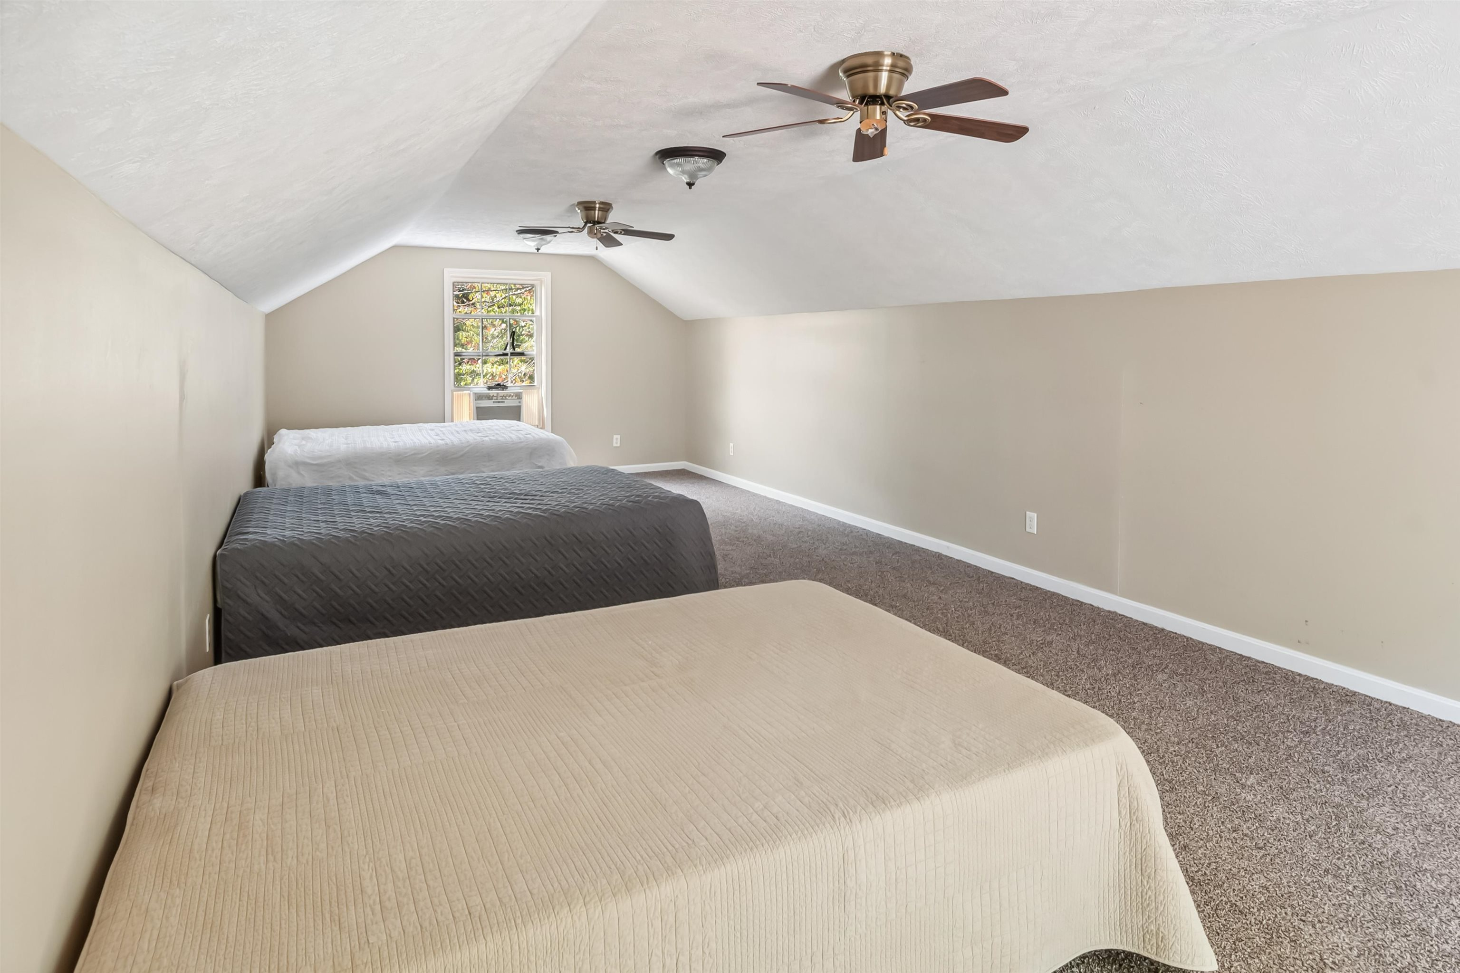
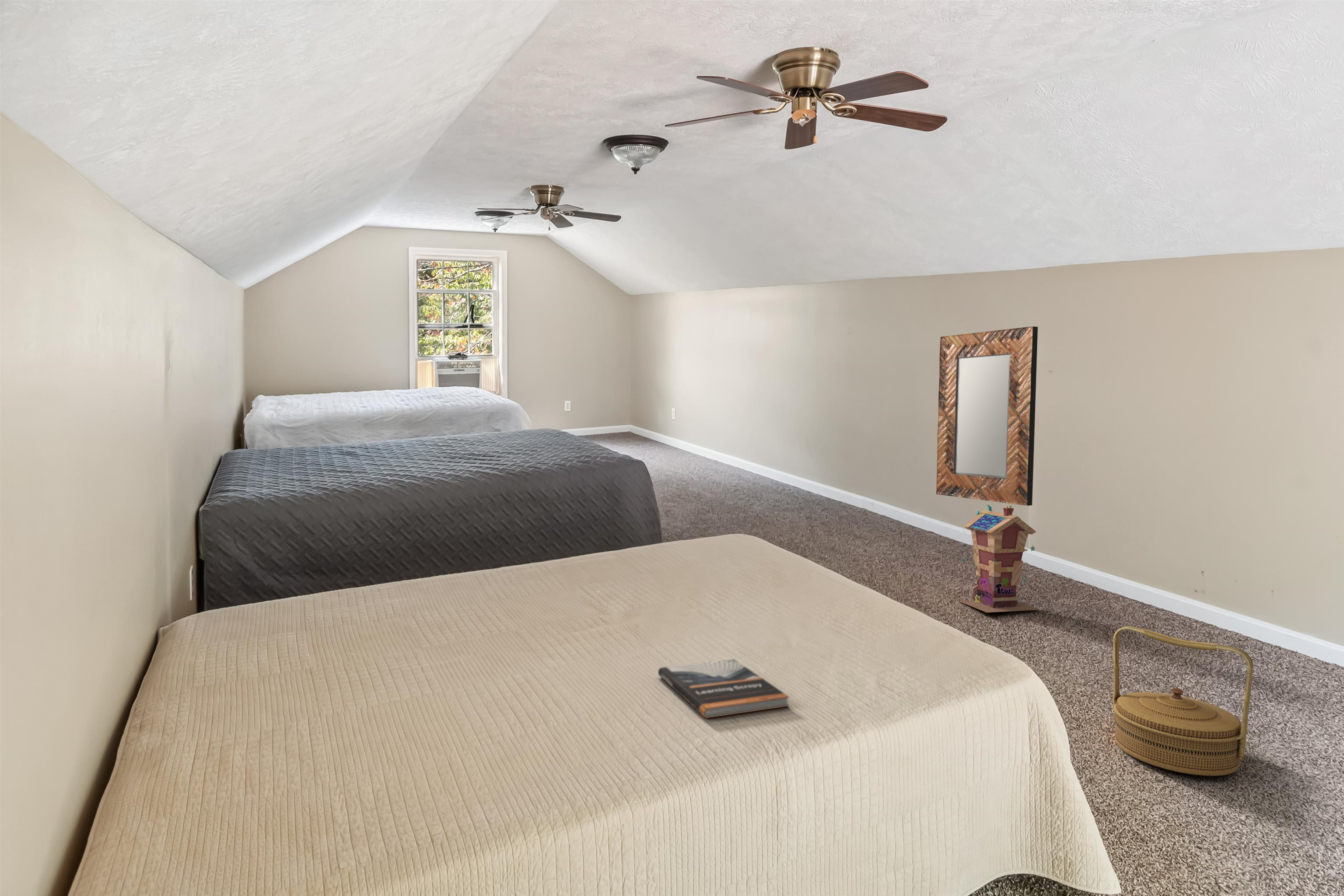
+ toy house [957,504,1041,613]
+ book [658,659,790,719]
+ home mirror [936,326,1038,506]
+ basket [1113,625,1254,777]
